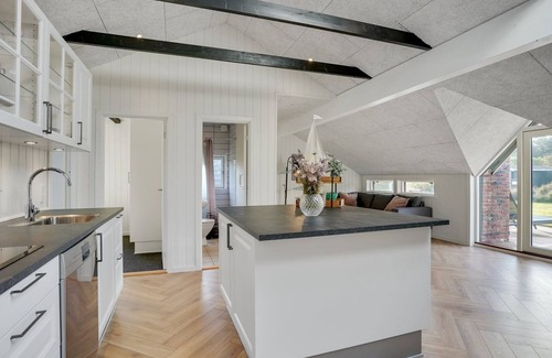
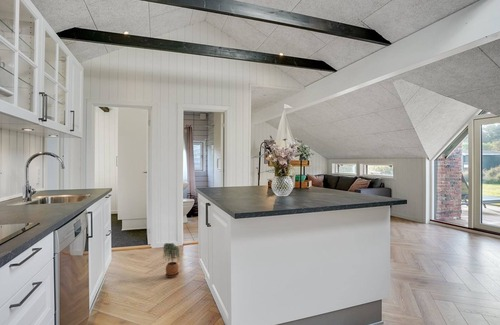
+ potted plant [162,242,181,278]
